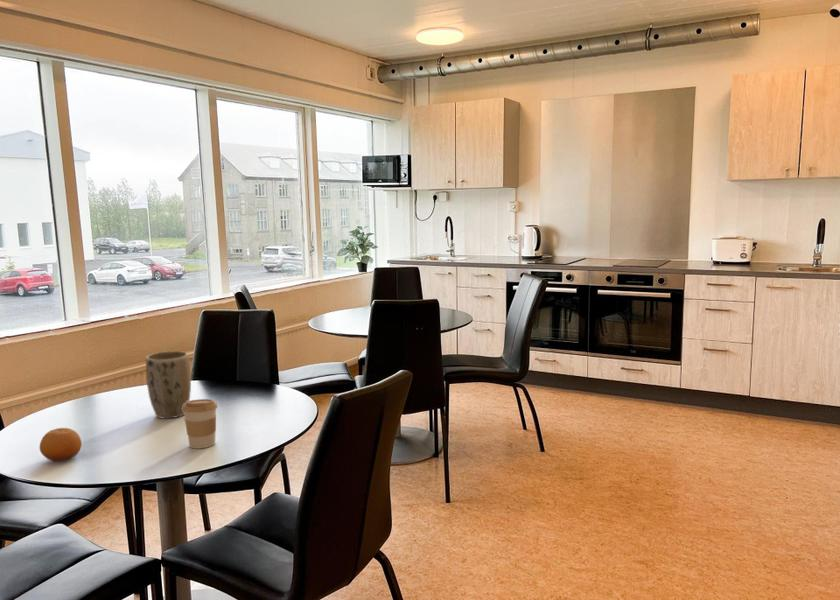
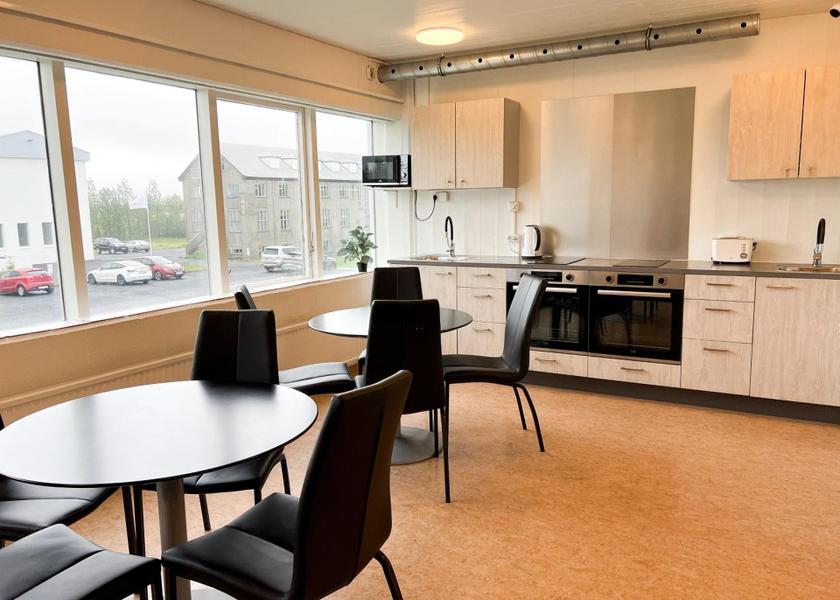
- fruit [39,427,83,462]
- plant pot [145,350,192,419]
- coffee cup [182,398,219,449]
